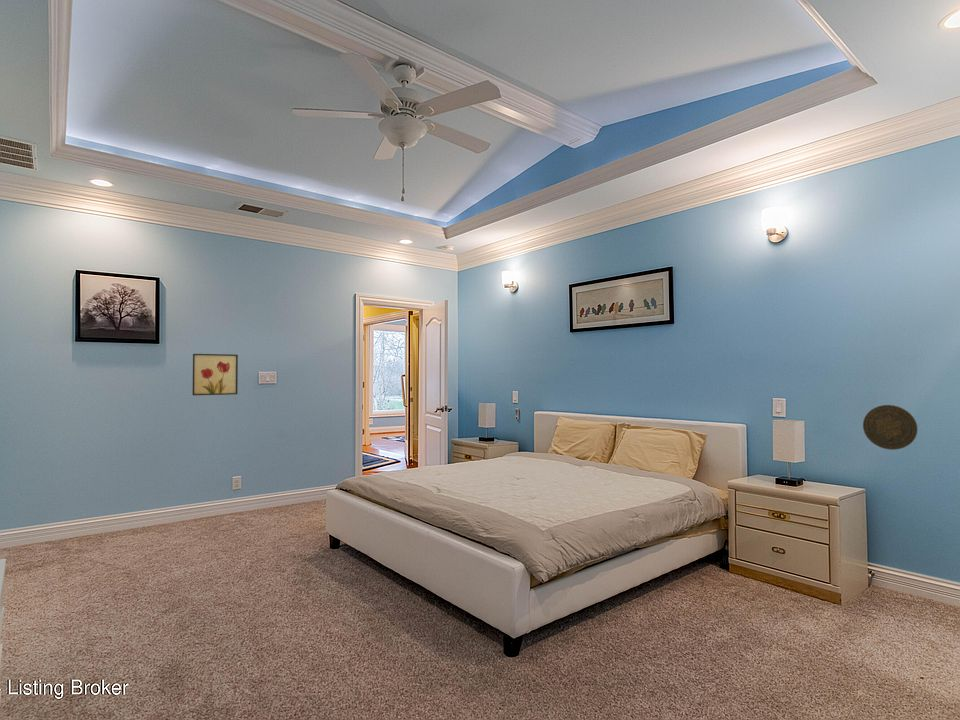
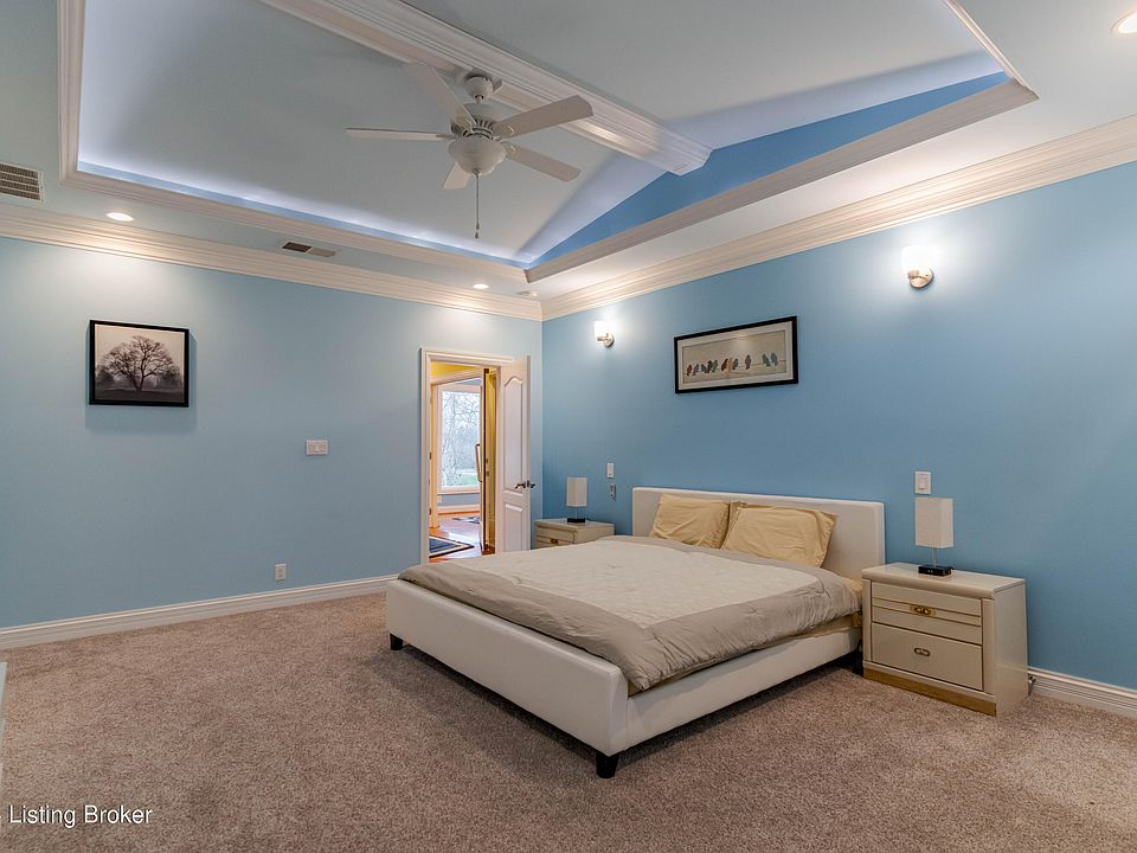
- decorative plate [862,404,919,451]
- wall art [192,353,239,396]
